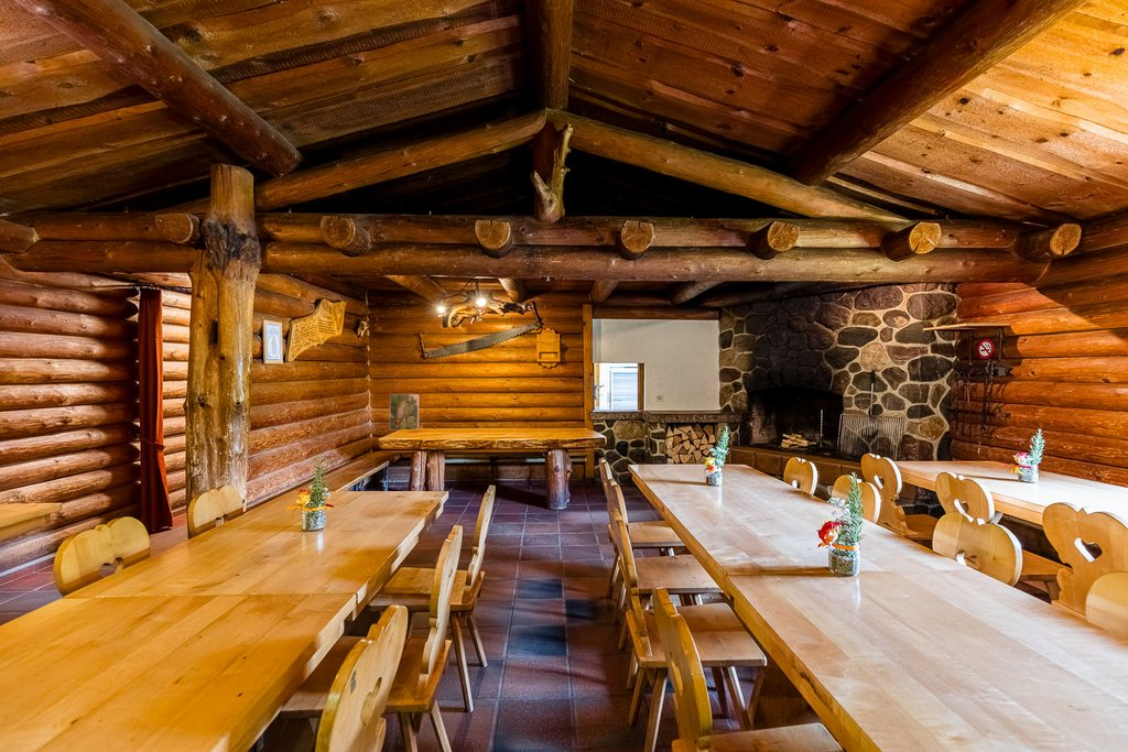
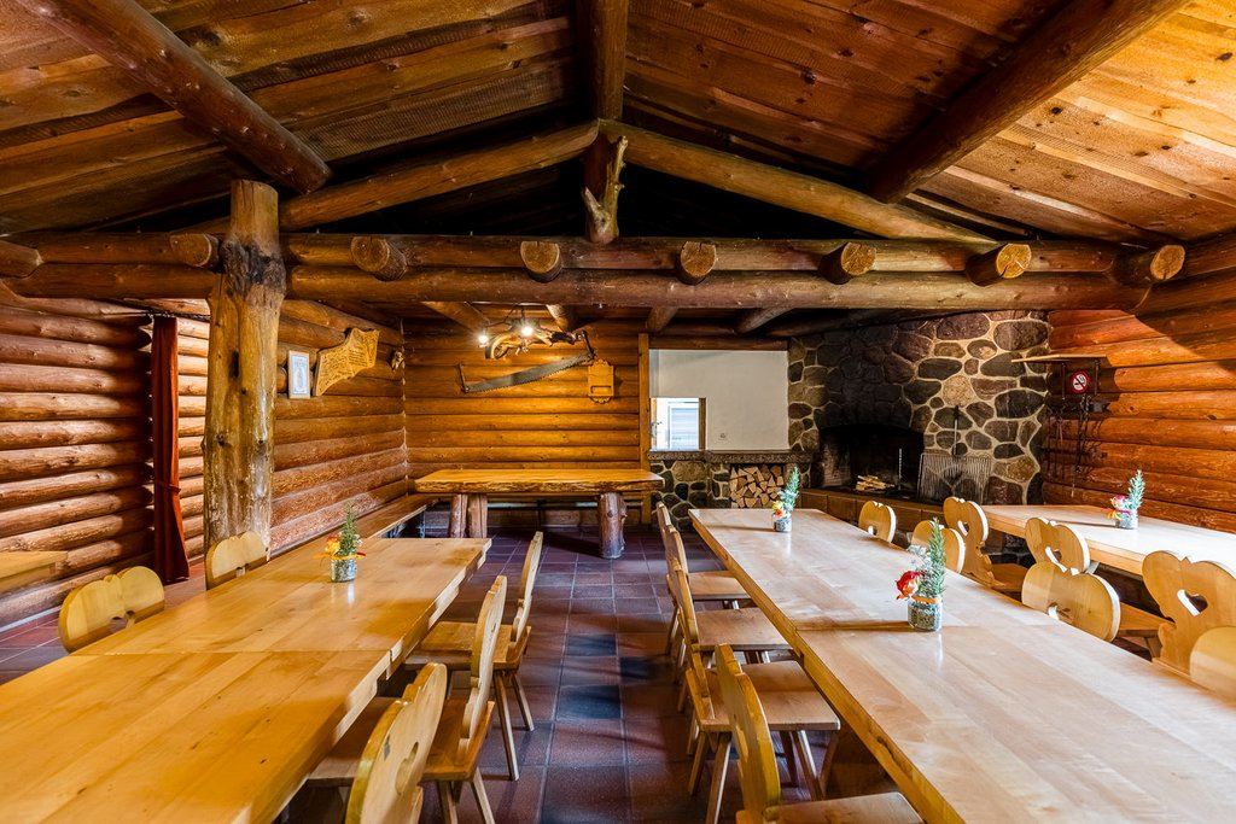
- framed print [389,393,420,432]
